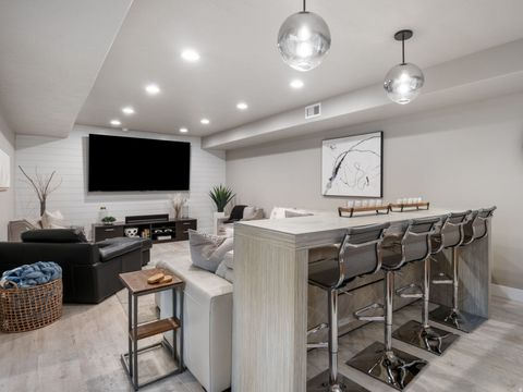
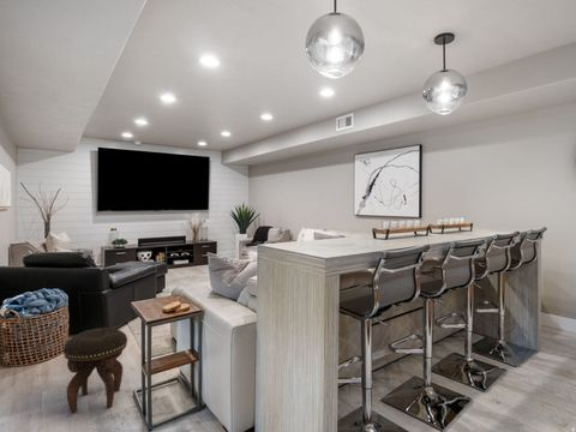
+ footstool [62,326,128,414]
